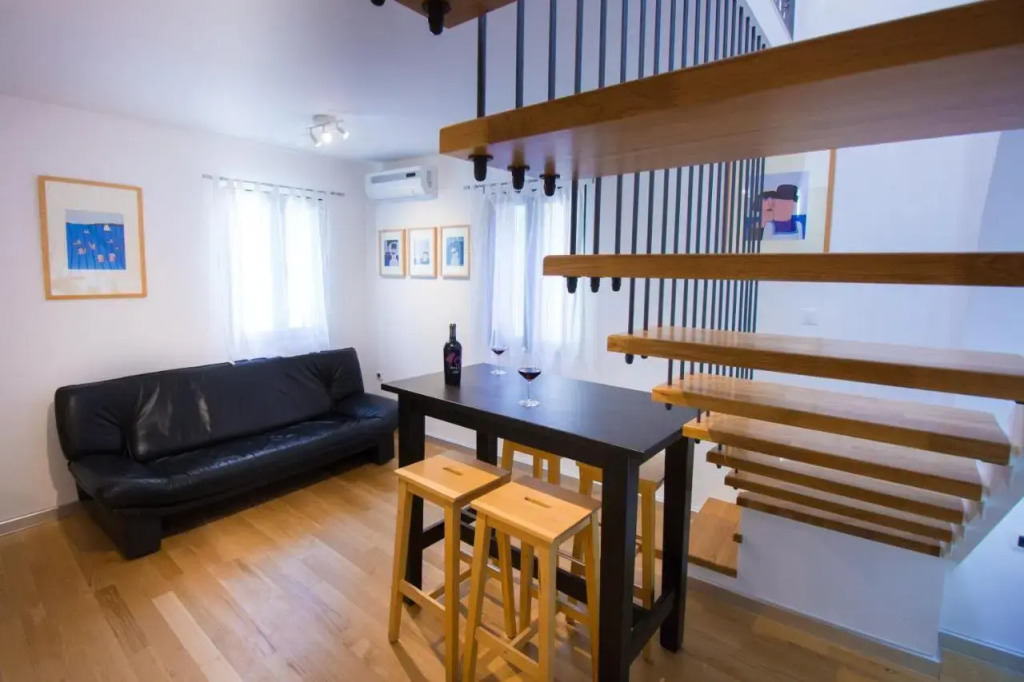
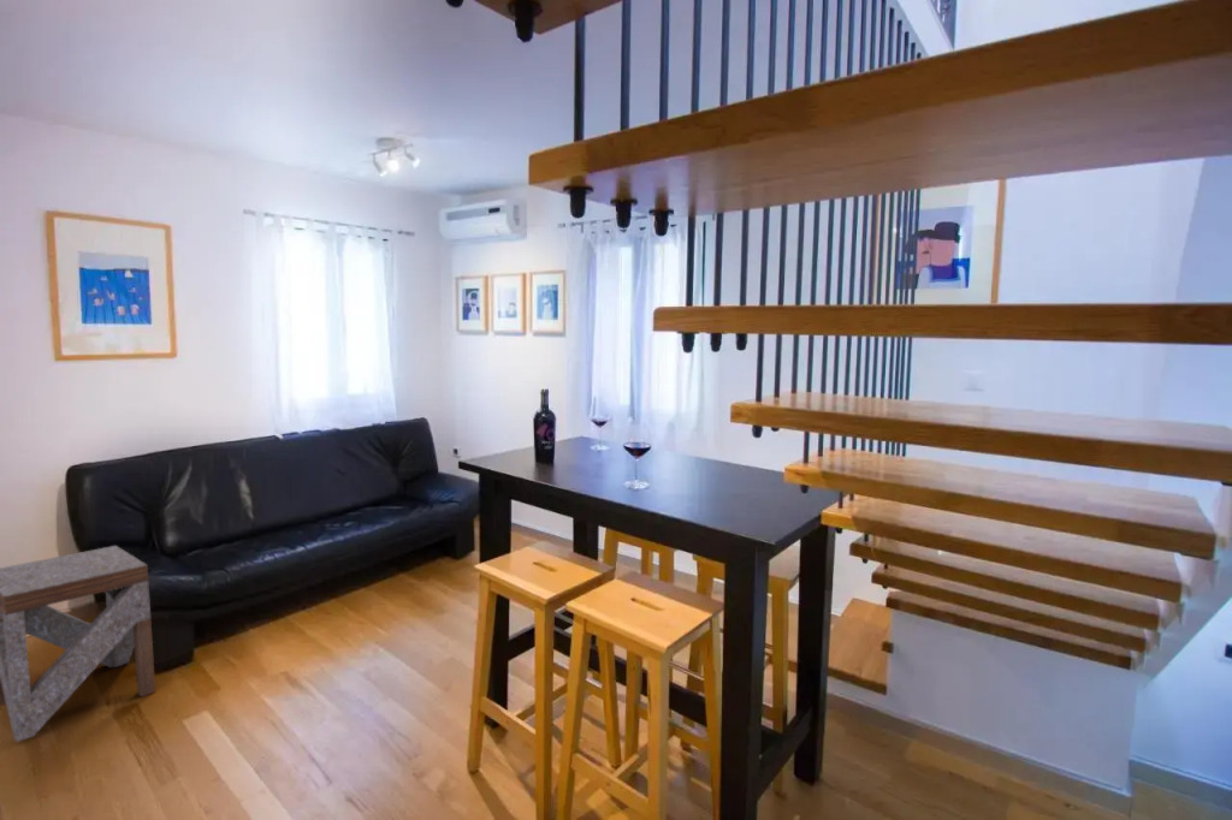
+ side table [0,545,156,743]
